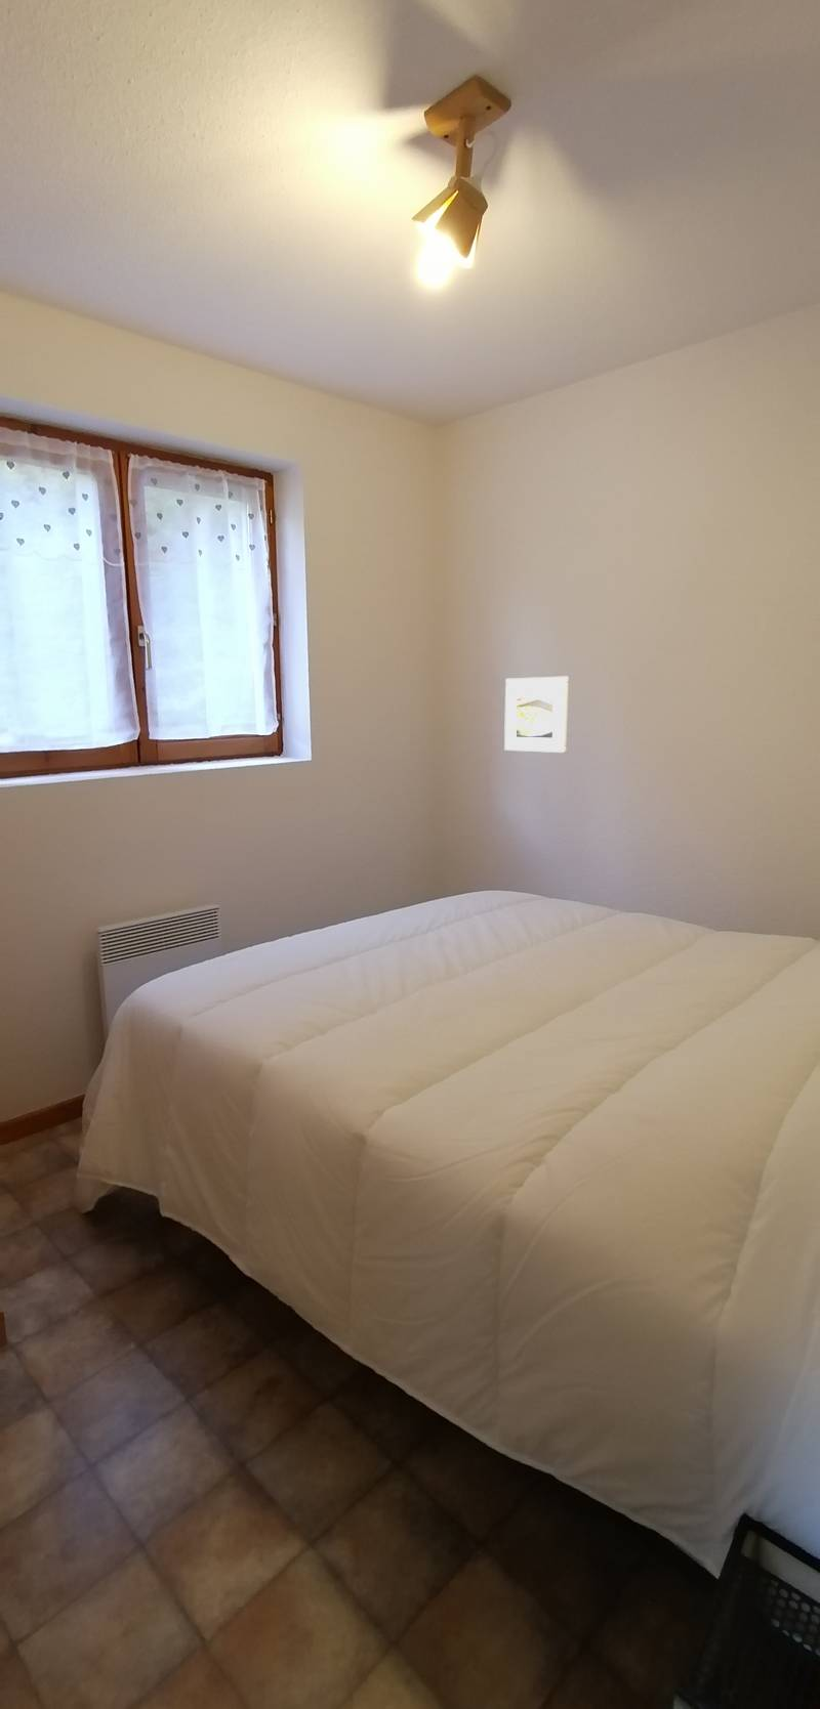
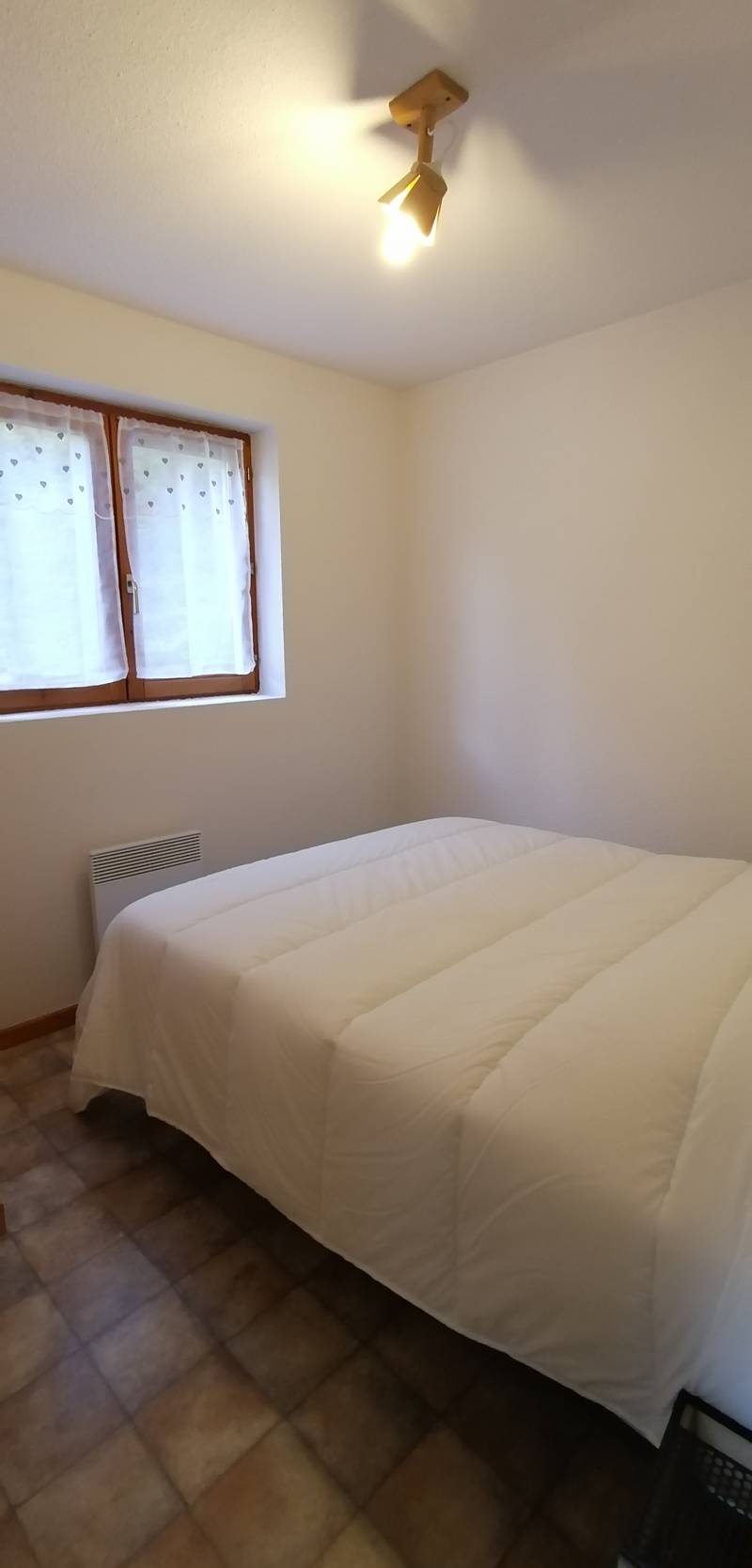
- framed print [504,676,570,753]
